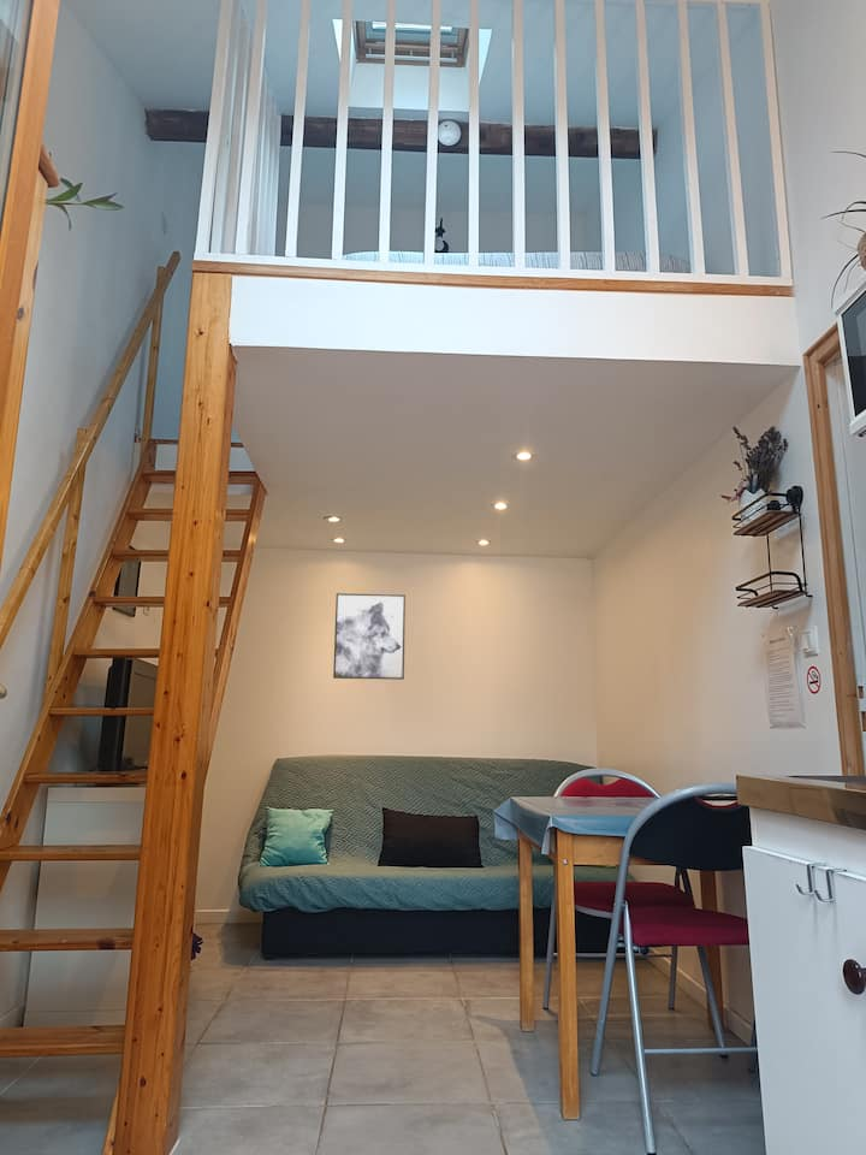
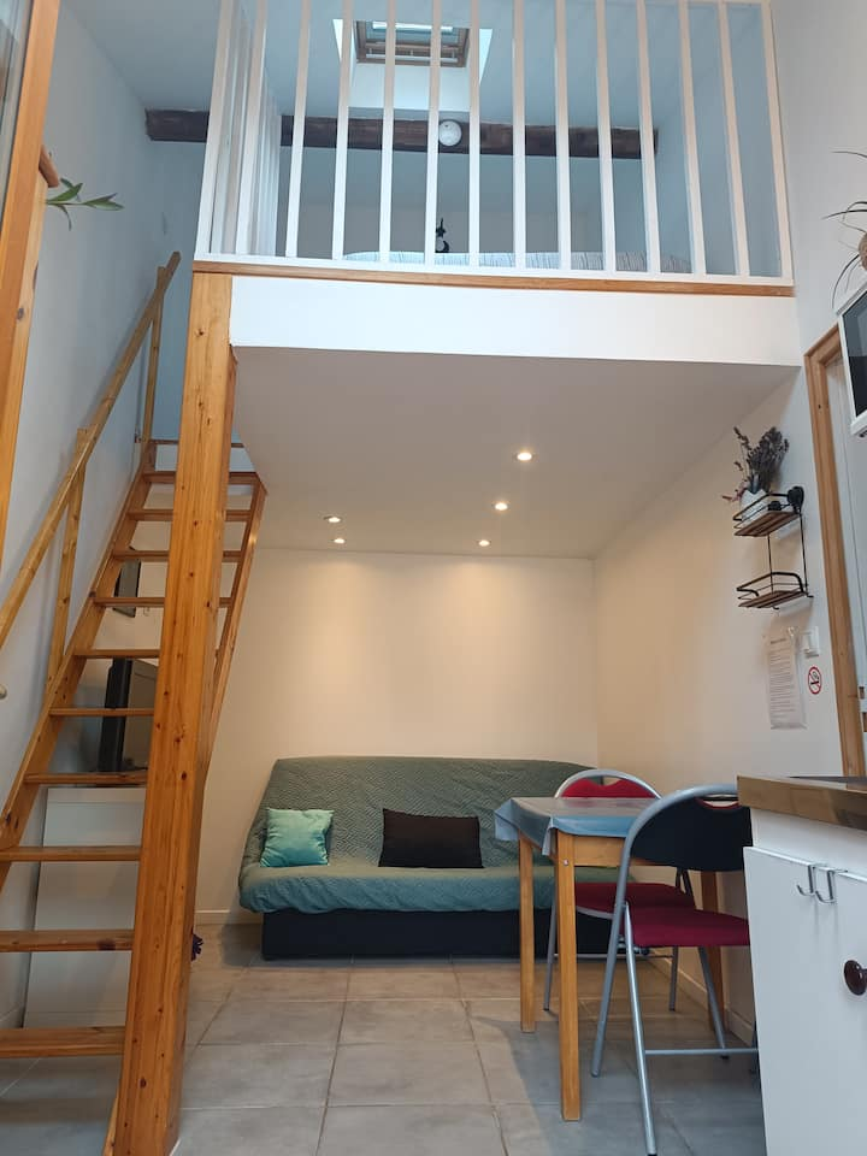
- wall art [332,592,407,681]
